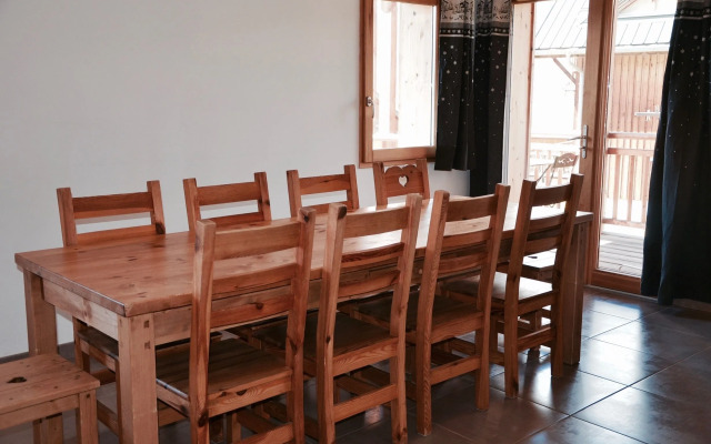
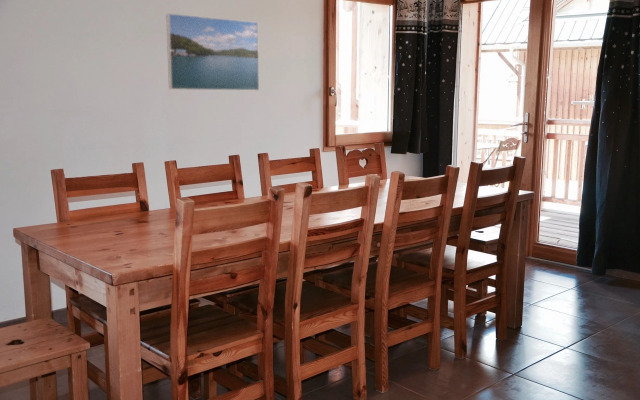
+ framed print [165,13,260,92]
